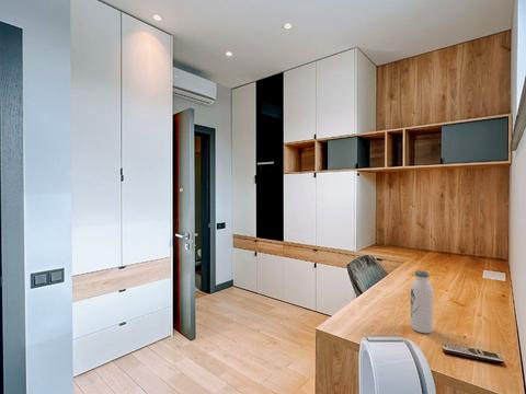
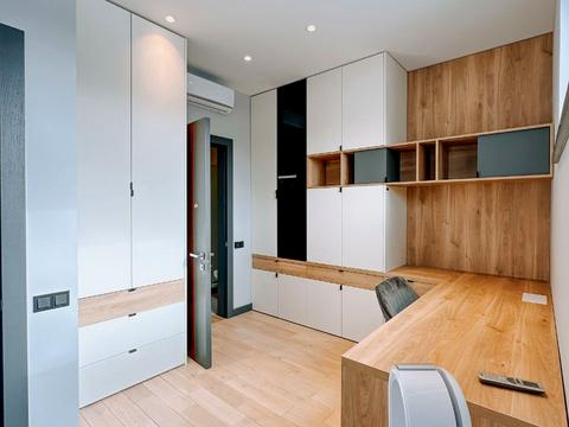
- water bottle [410,269,434,334]
